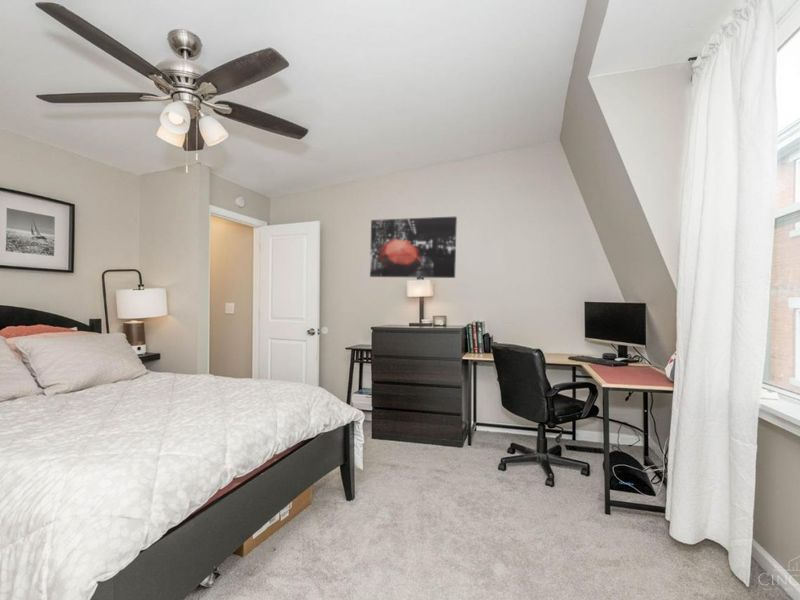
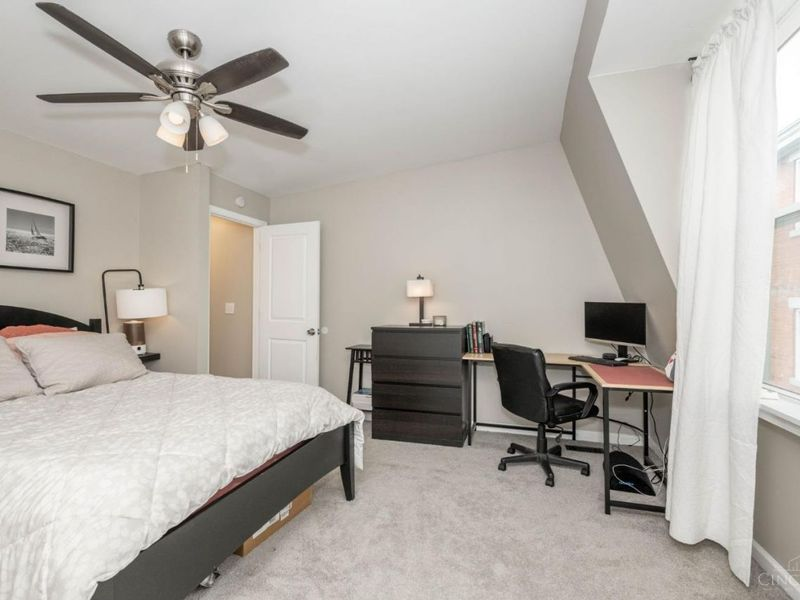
- wall art [369,216,458,279]
